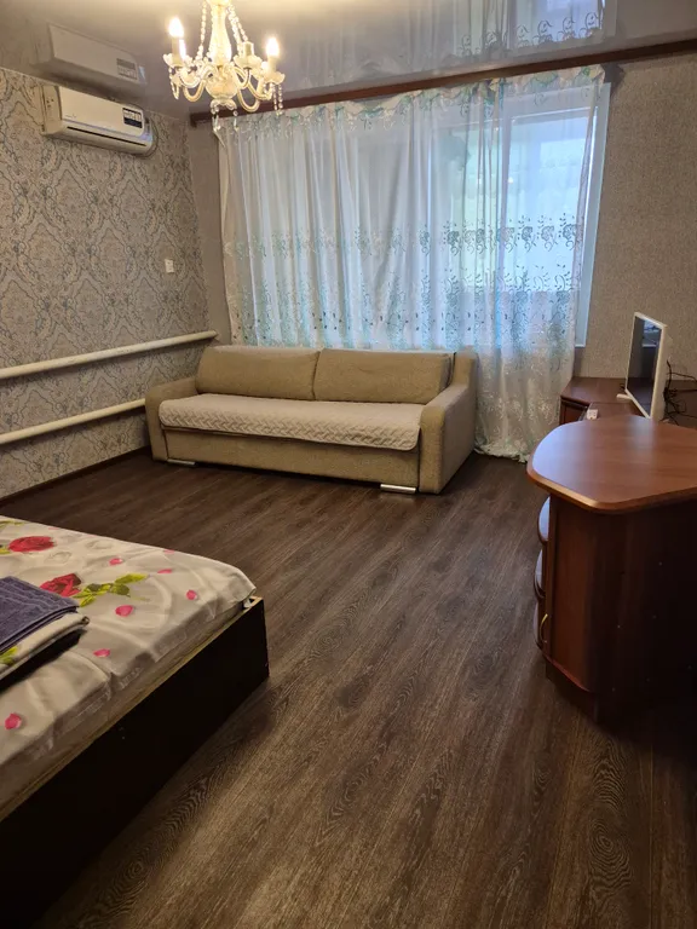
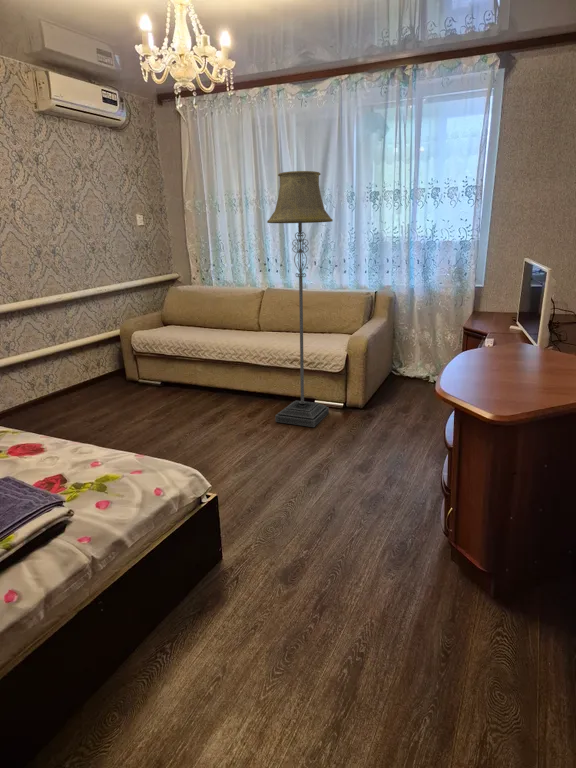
+ floor lamp [266,170,334,428]
